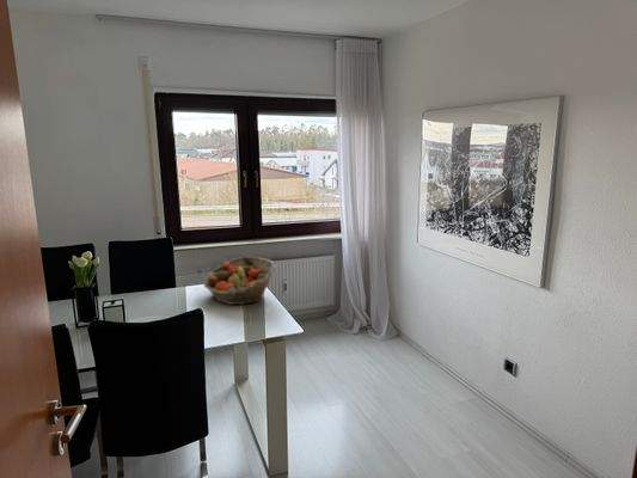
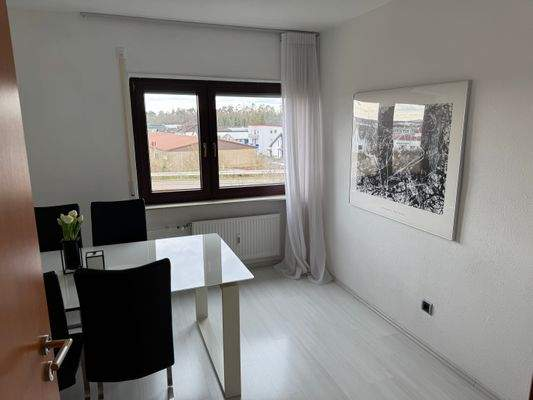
- fruit basket [202,256,277,306]
